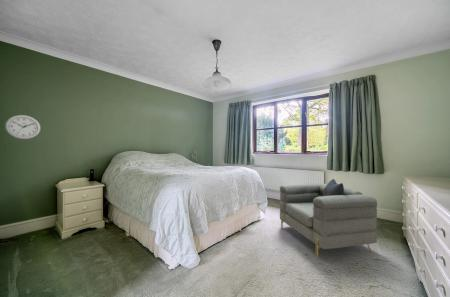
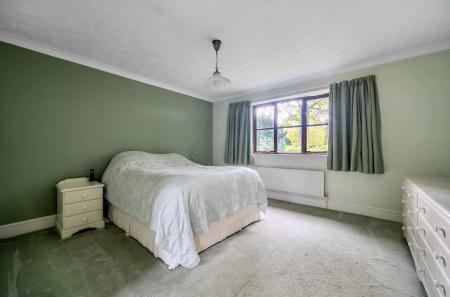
- wall clock [4,114,42,140]
- armchair [279,178,378,258]
